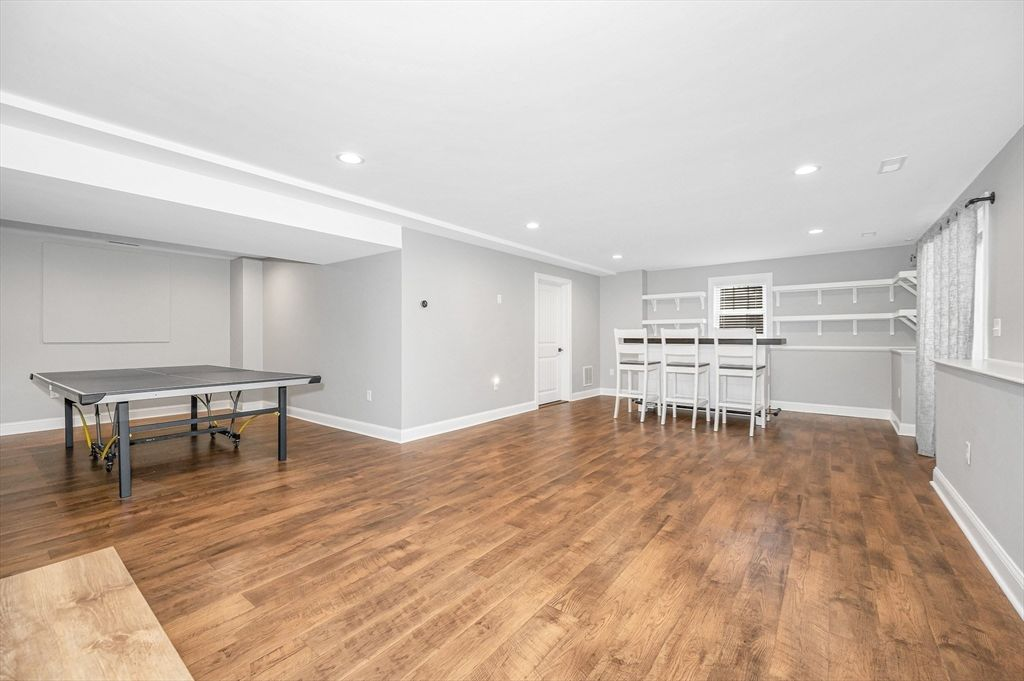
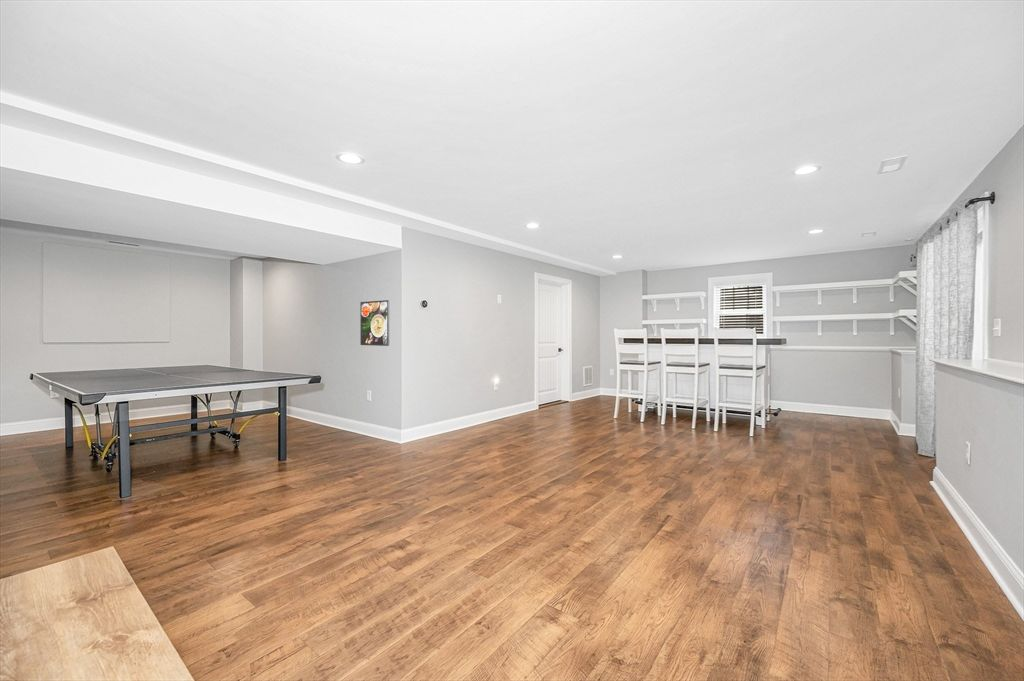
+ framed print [359,299,390,347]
